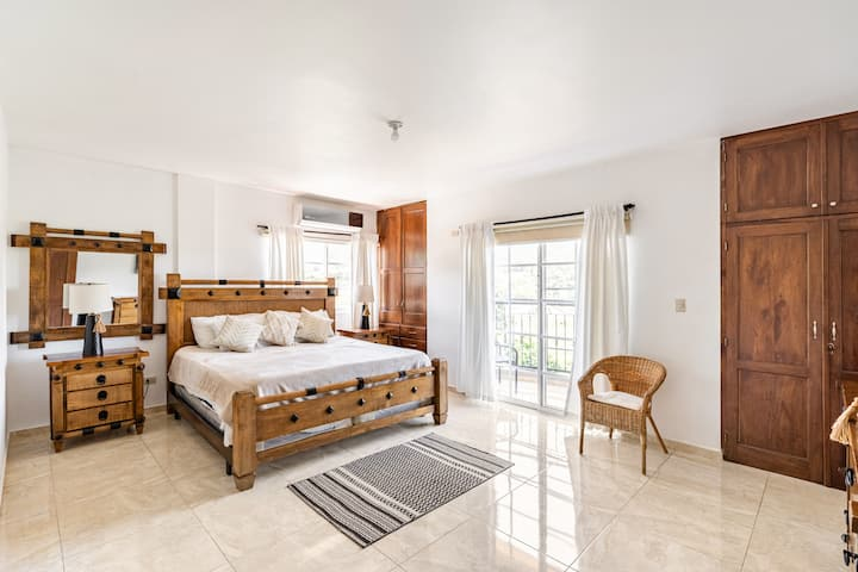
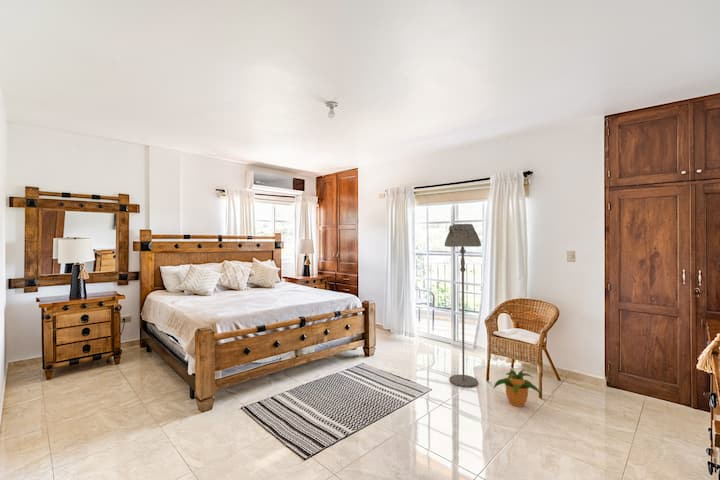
+ floor lamp [444,223,482,388]
+ potted plant [493,368,542,408]
